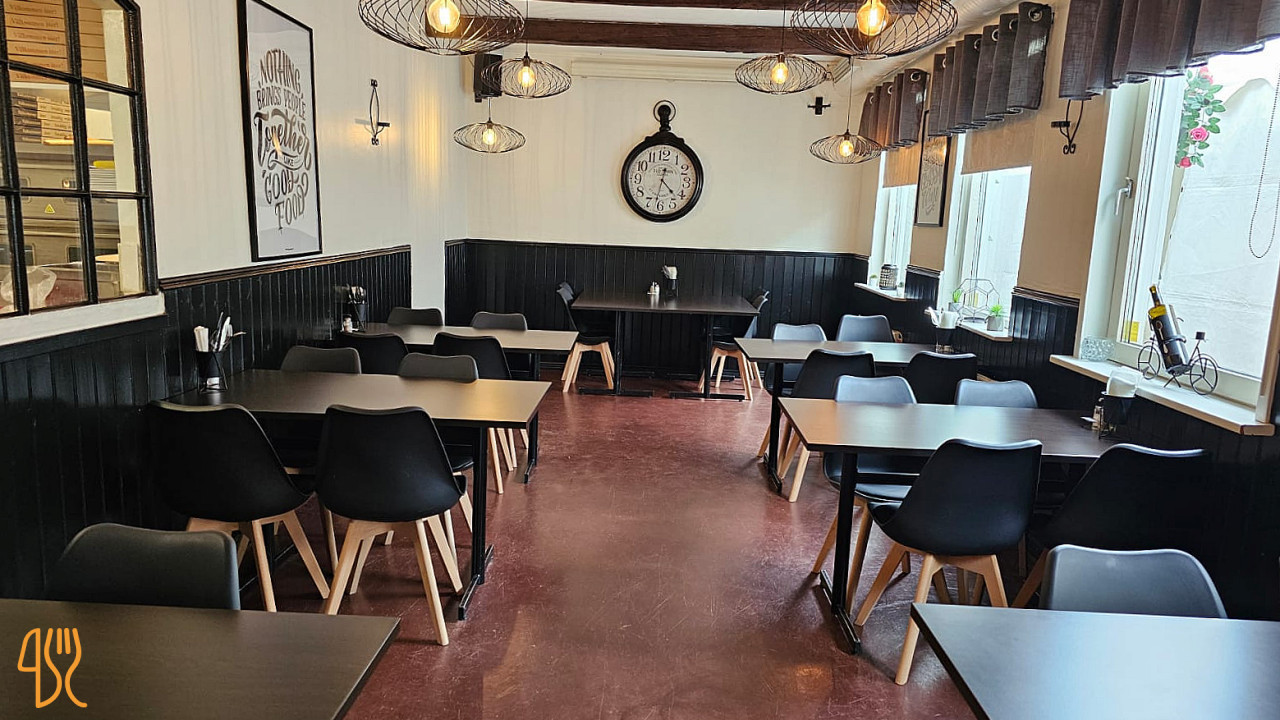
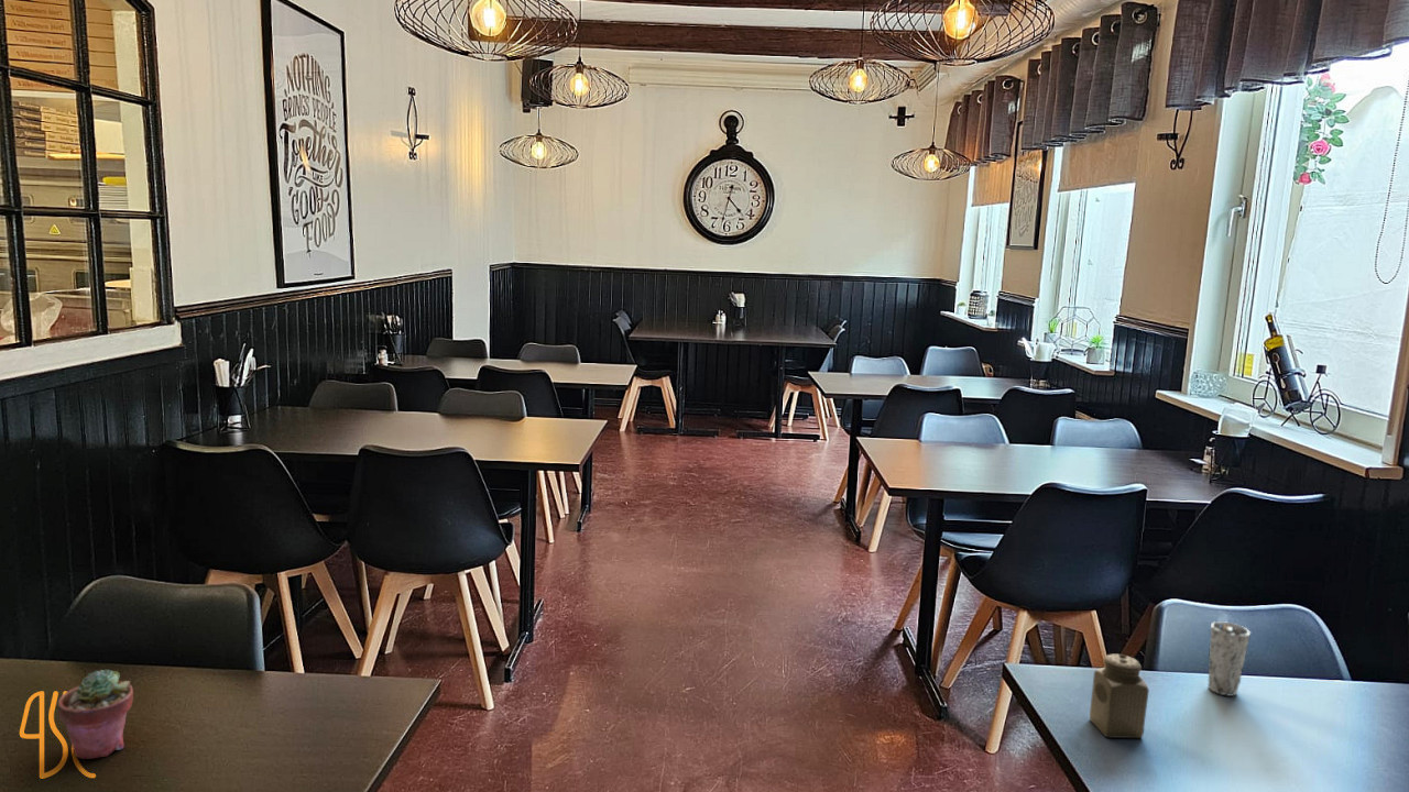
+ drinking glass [1208,620,1252,697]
+ salt shaker [1089,653,1150,739]
+ potted succulent [57,669,134,760]
